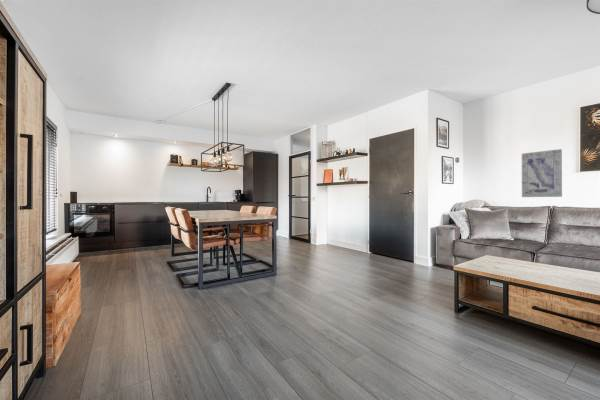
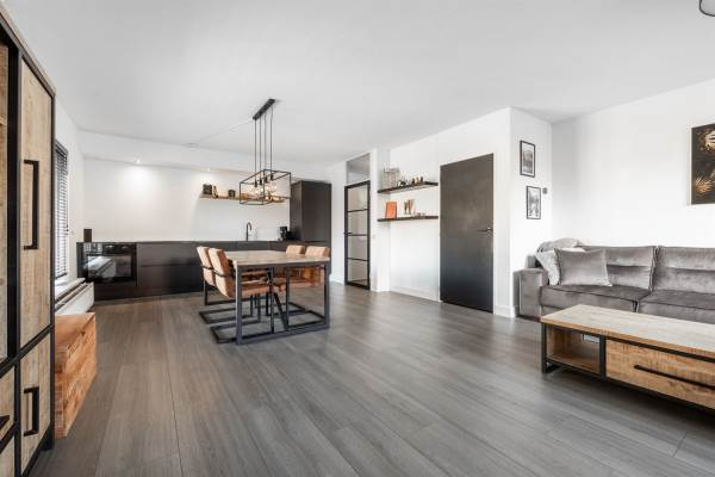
- wall art [521,148,563,198]
